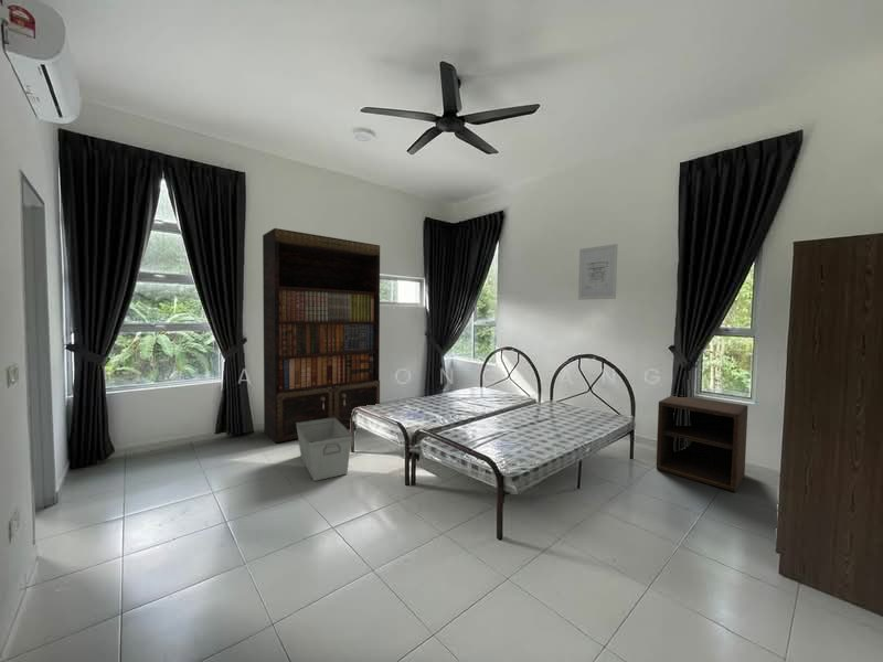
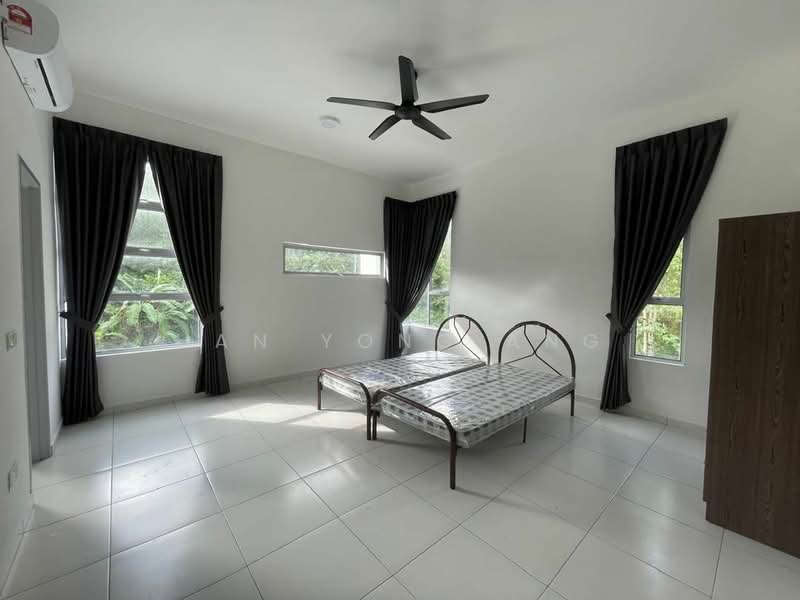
- storage bin [296,418,353,482]
- bookshelf [262,227,381,444]
- nightstand [656,394,749,492]
- wall art [577,243,619,301]
